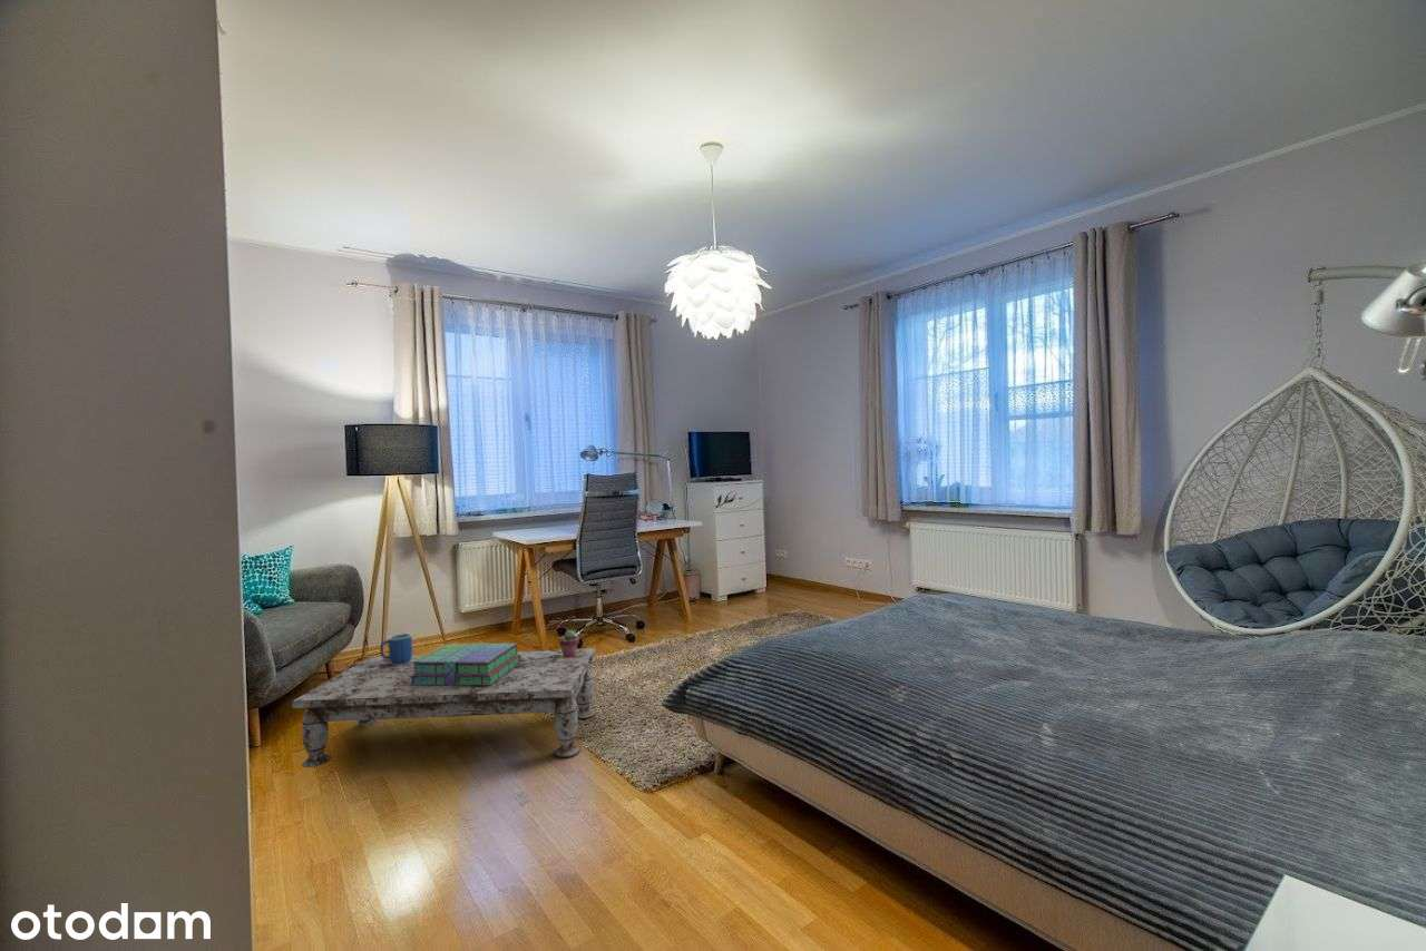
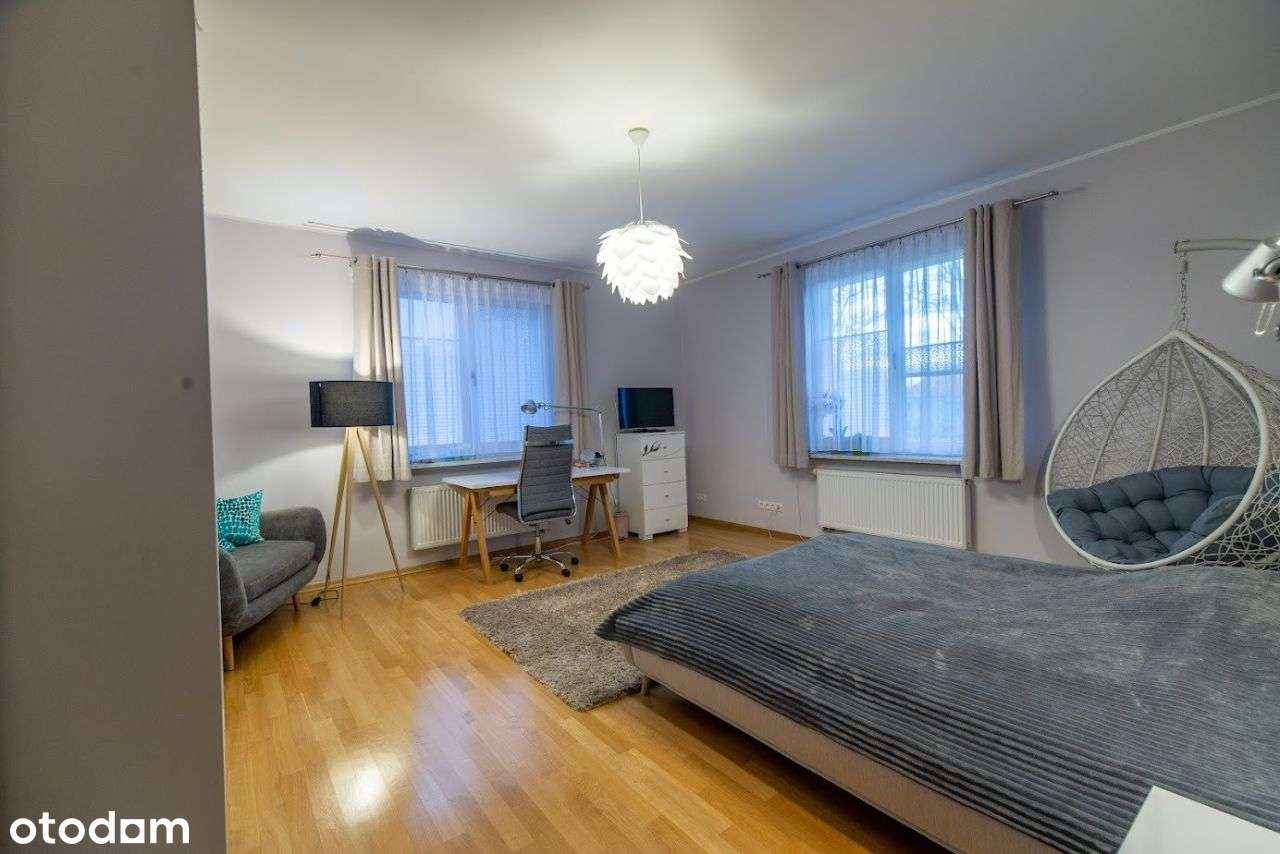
- coffee table [291,647,597,768]
- mug [379,633,413,665]
- stack of books [409,641,520,686]
- potted succulent [558,629,580,658]
